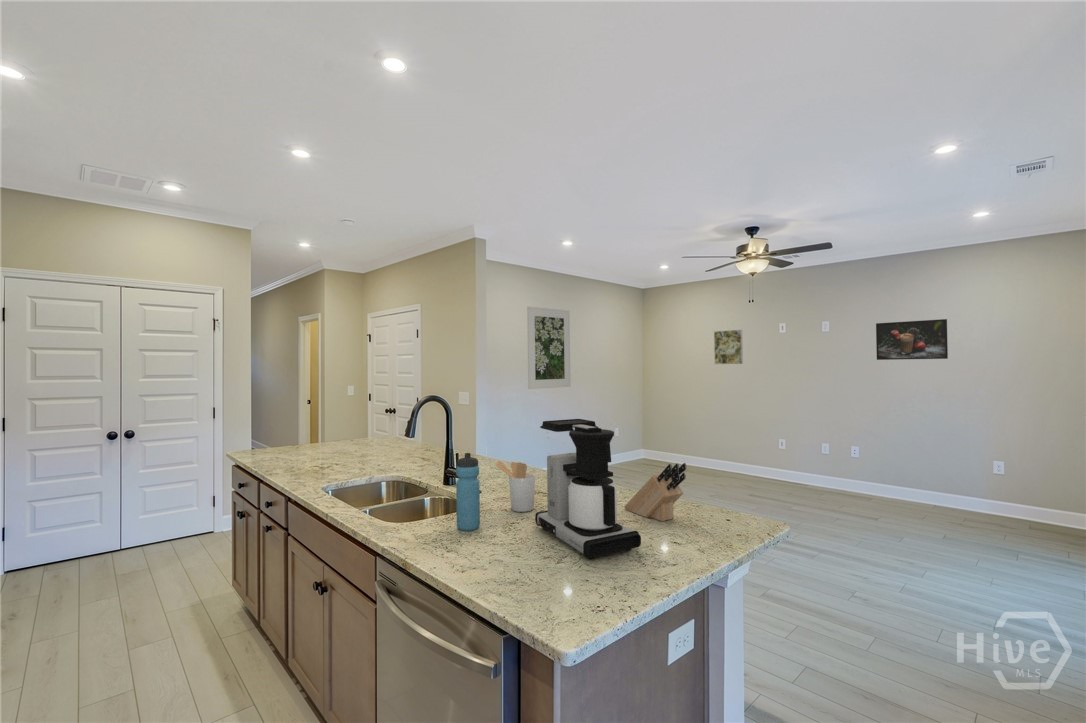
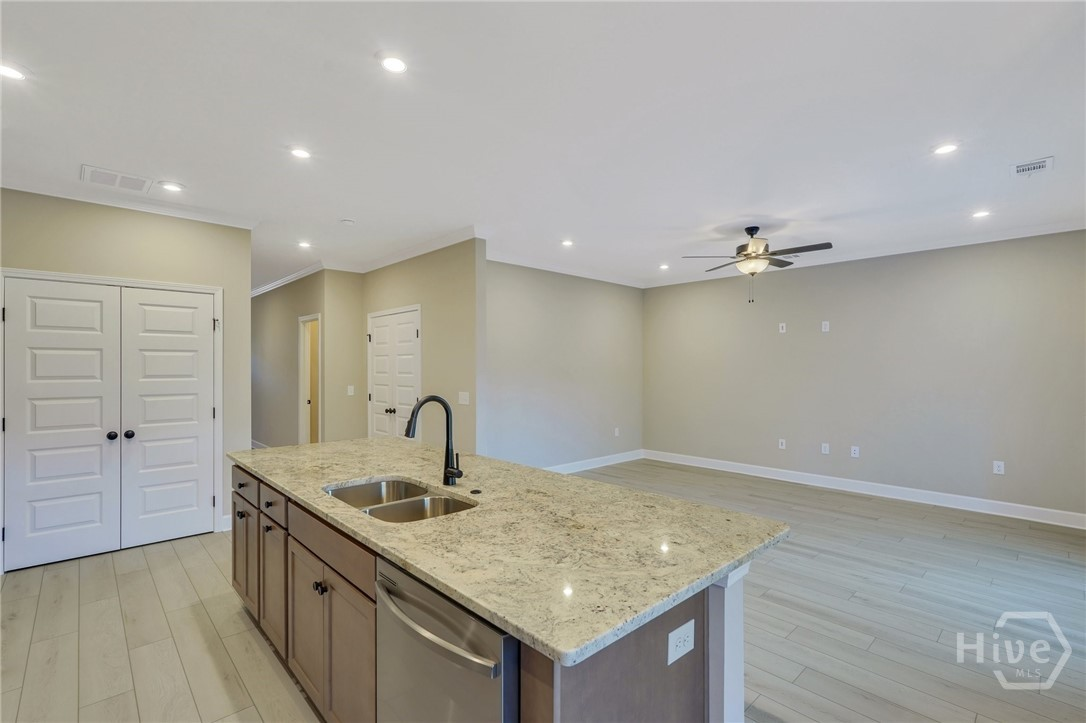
- water bottle [455,452,481,532]
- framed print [875,318,949,361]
- knife block [623,462,687,522]
- coffee maker [534,418,642,560]
- utensil holder [495,460,536,513]
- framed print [526,305,572,390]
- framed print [713,329,744,365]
